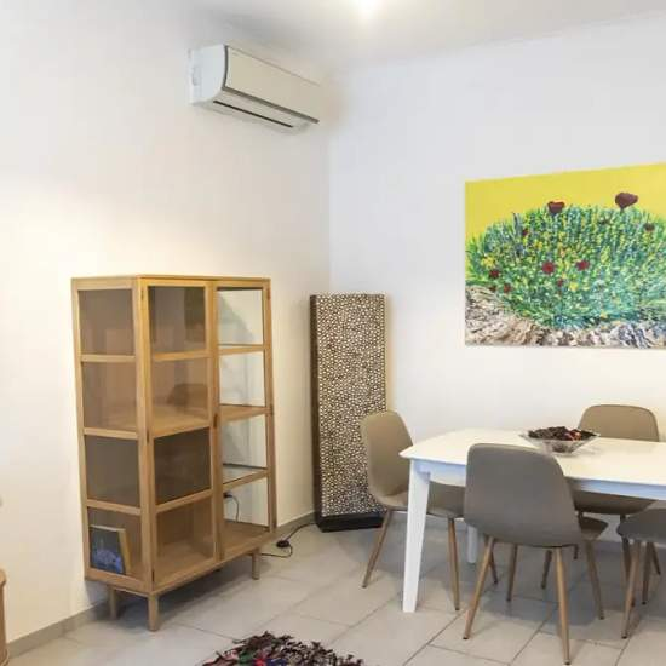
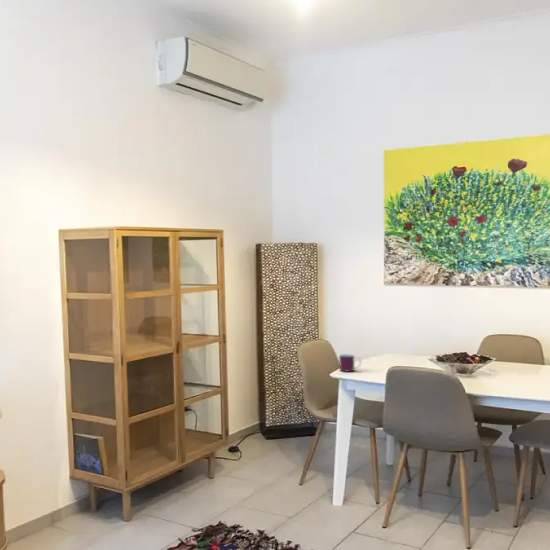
+ mug [338,353,362,373]
